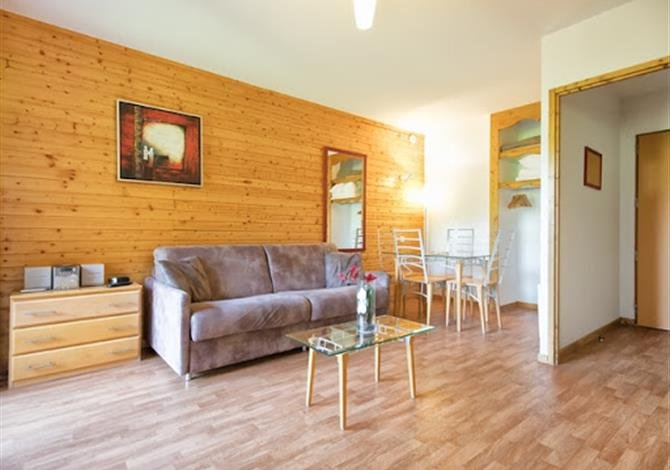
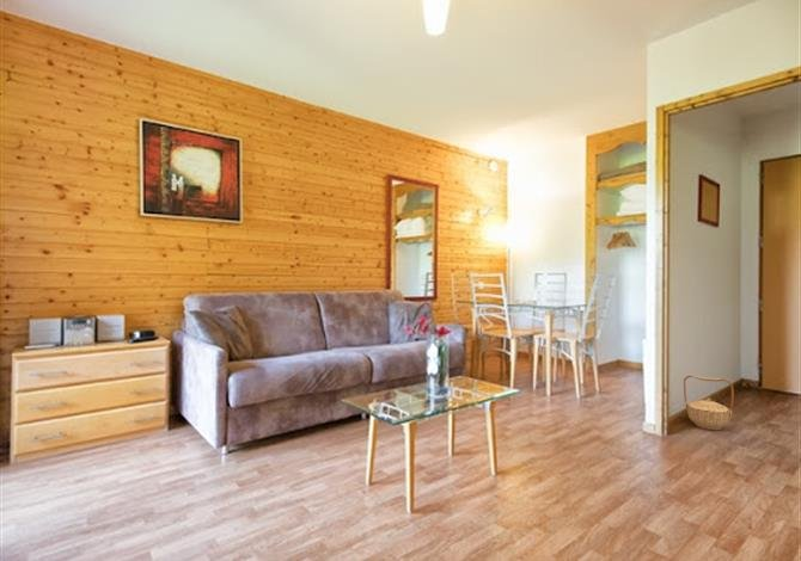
+ basket [683,375,735,431]
